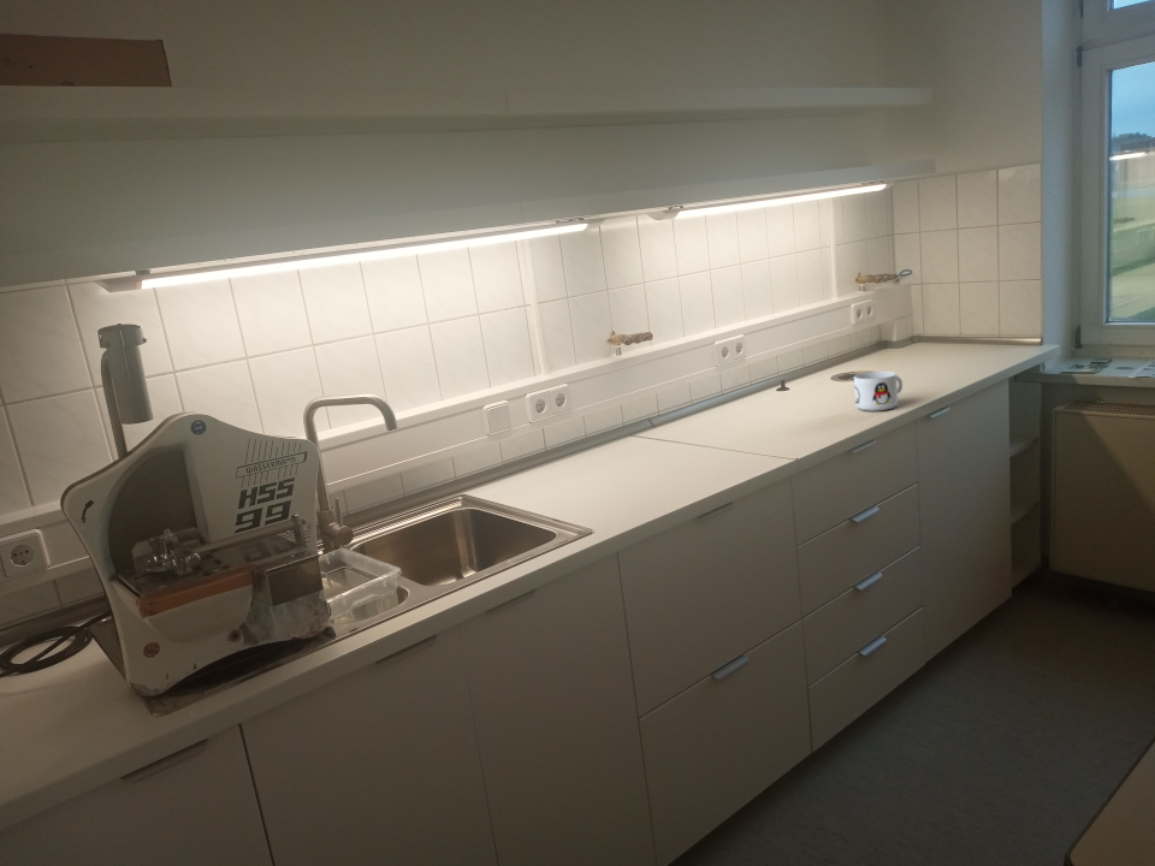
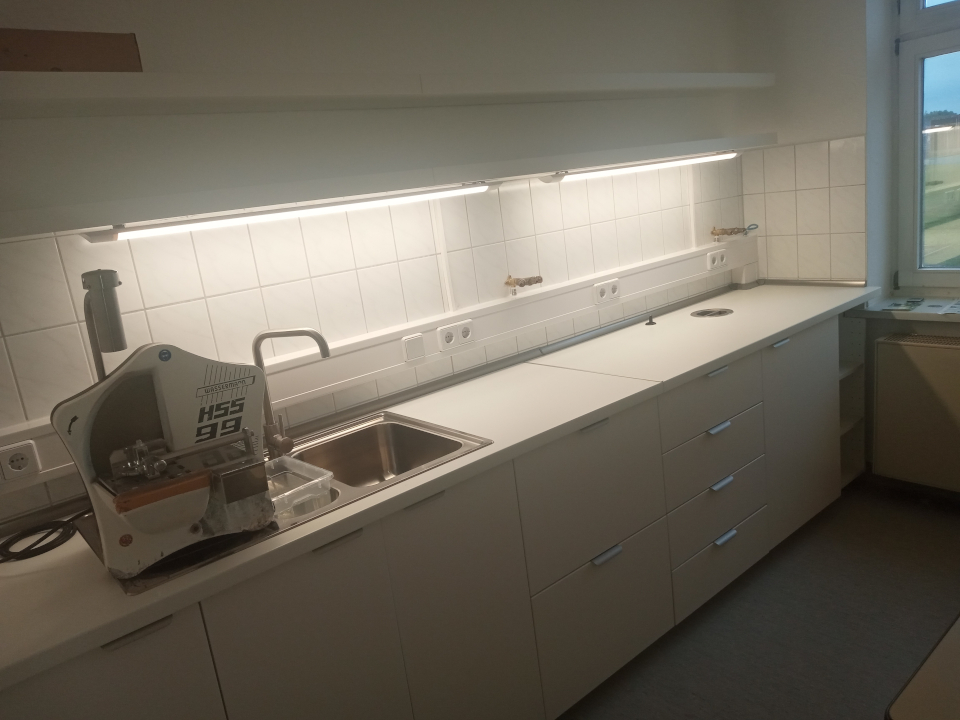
- mug [853,370,904,413]
